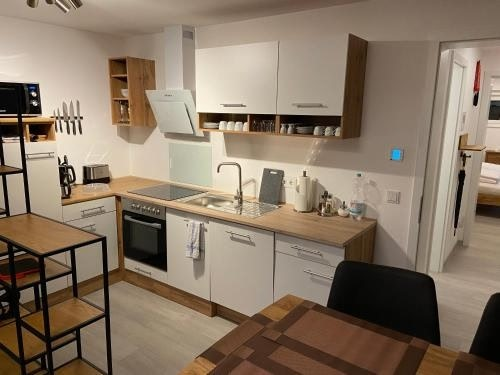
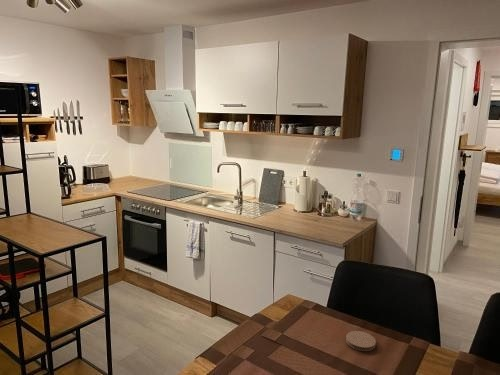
+ coaster [345,330,377,352]
